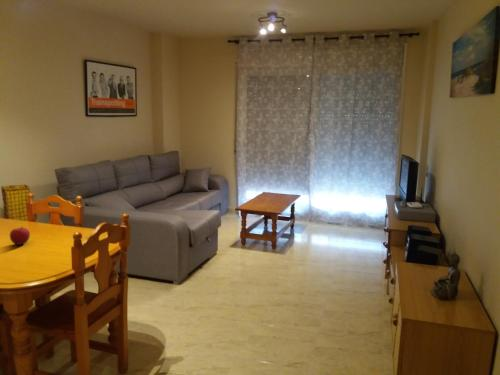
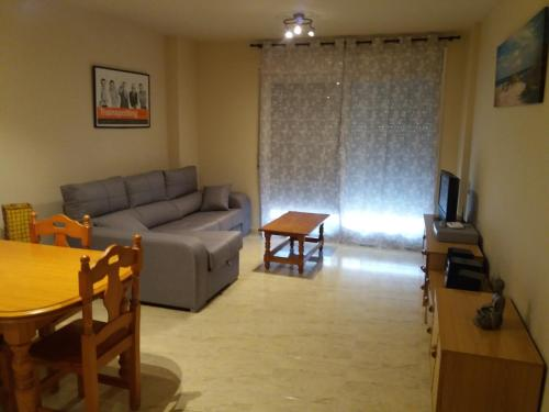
- fruit [9,226,31,246]
